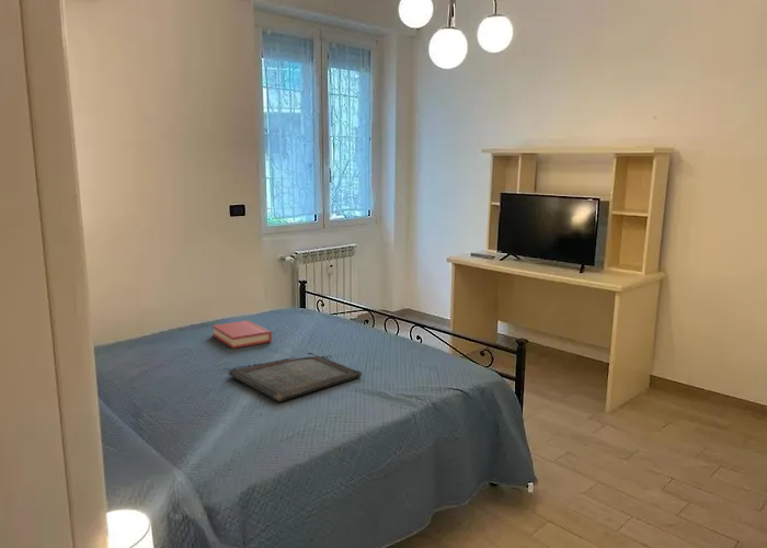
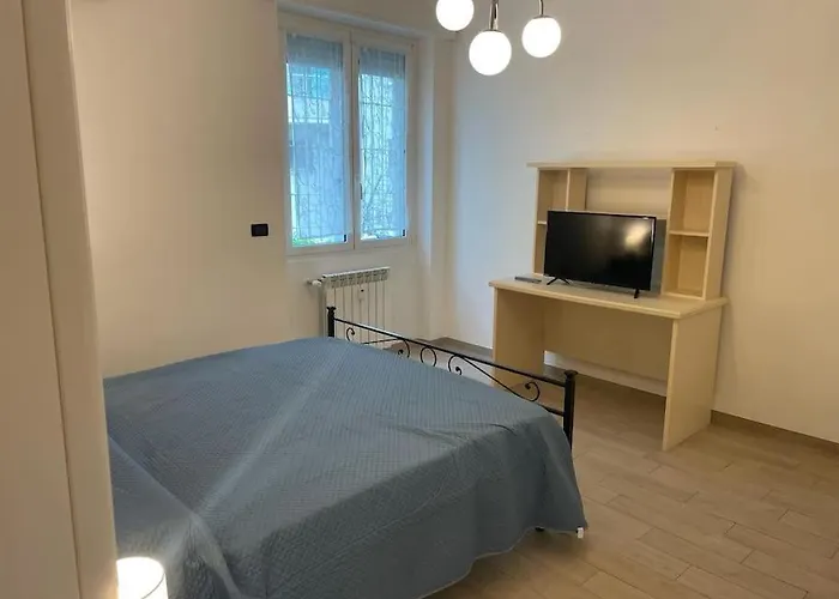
- hardback book [211,319,273,350]
- serving tray [228,352,363,403]
